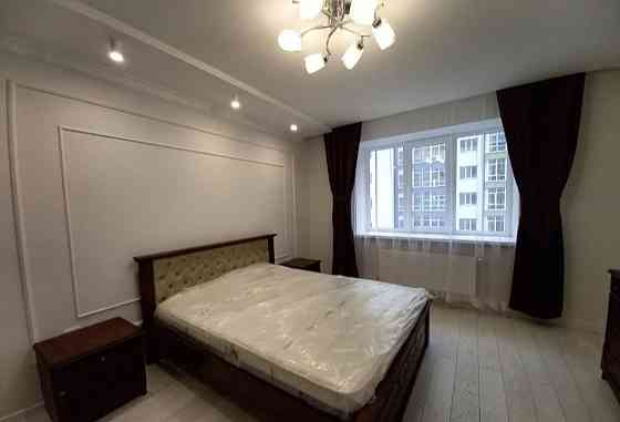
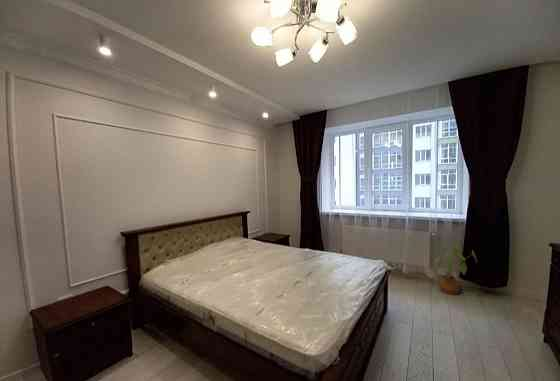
+ house plant [429,245,478,296]
